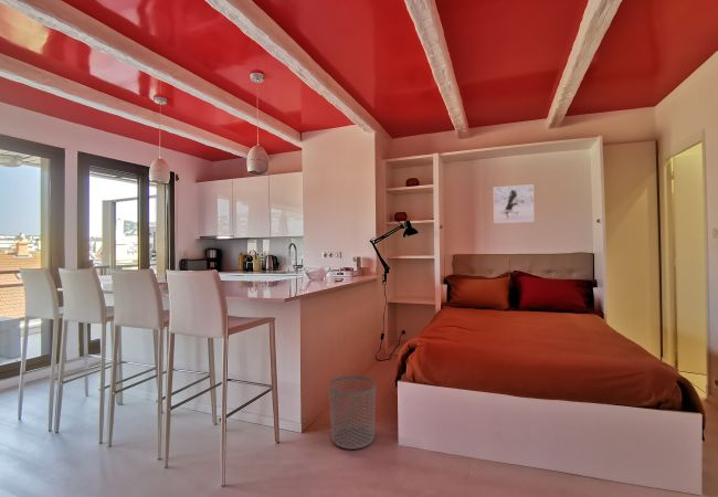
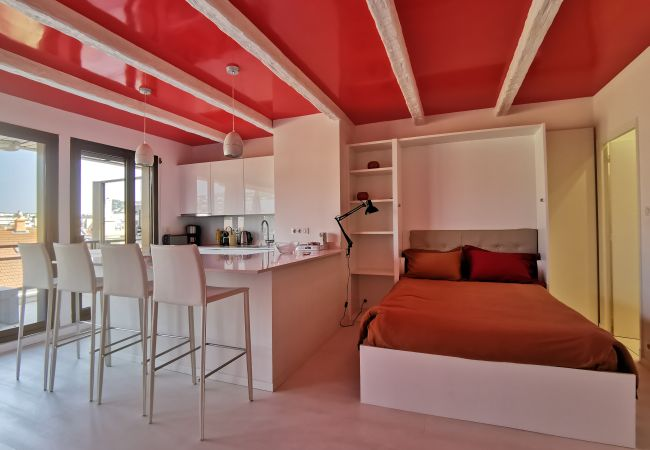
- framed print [493,183,535,224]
- waste bin [328,374,377,451]
